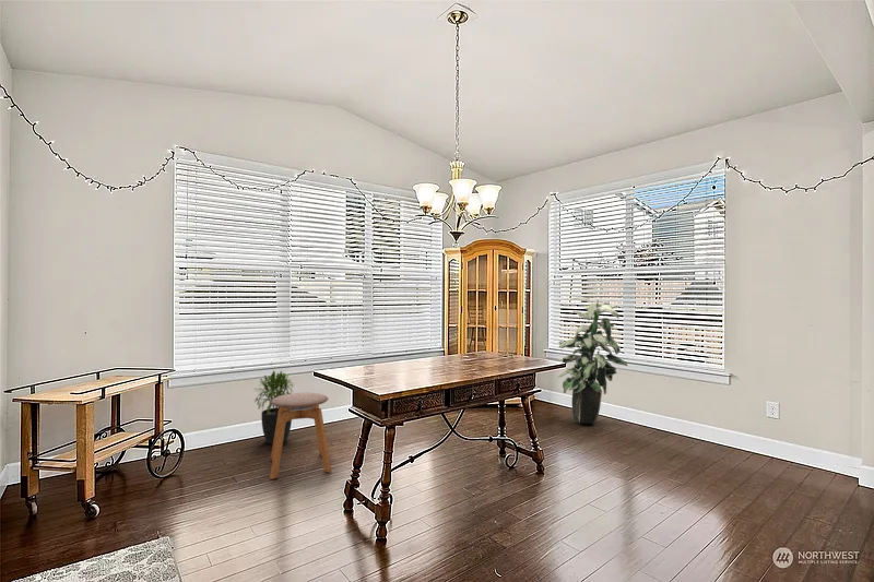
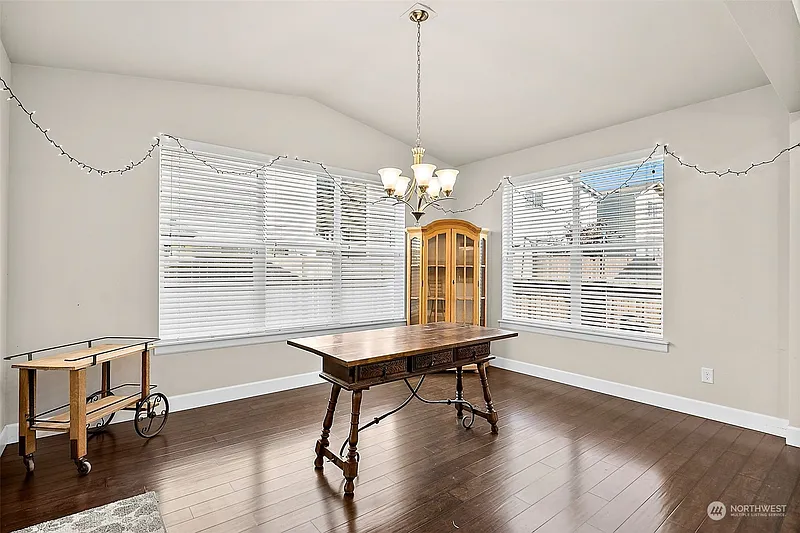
- indoor plant [557,296,628,426]
- potted plant [252,370,295,446]
- stool [269,392,332,480]
